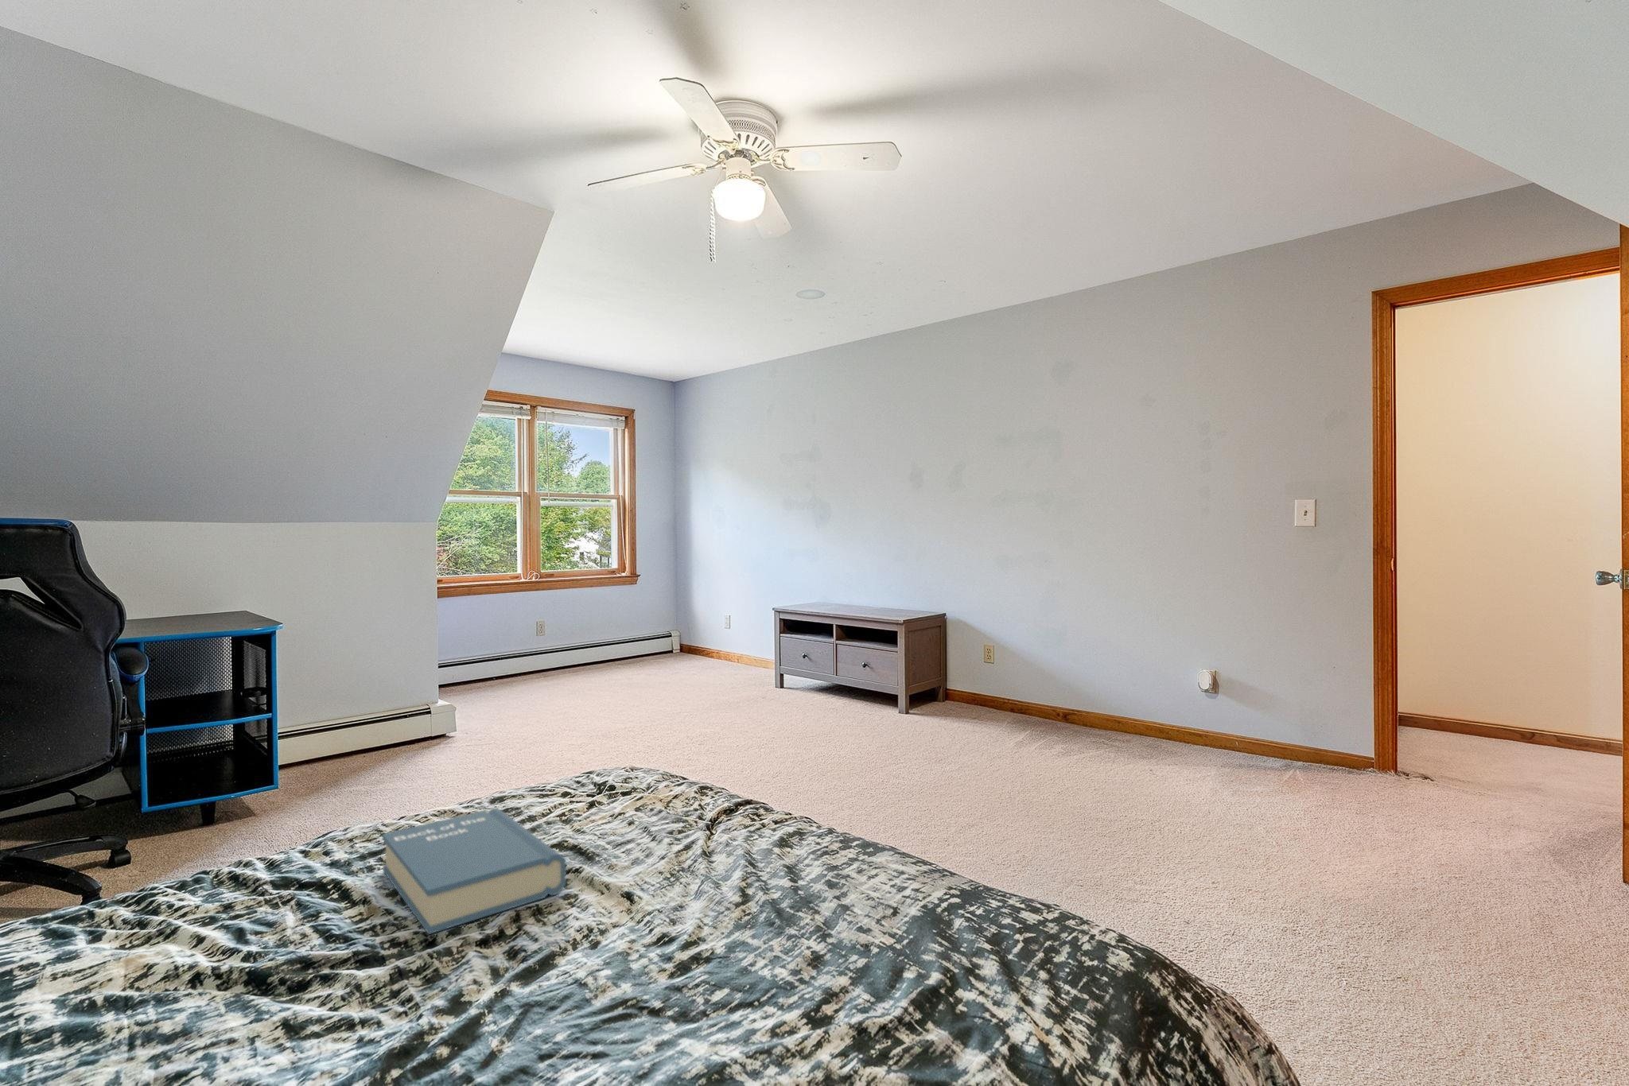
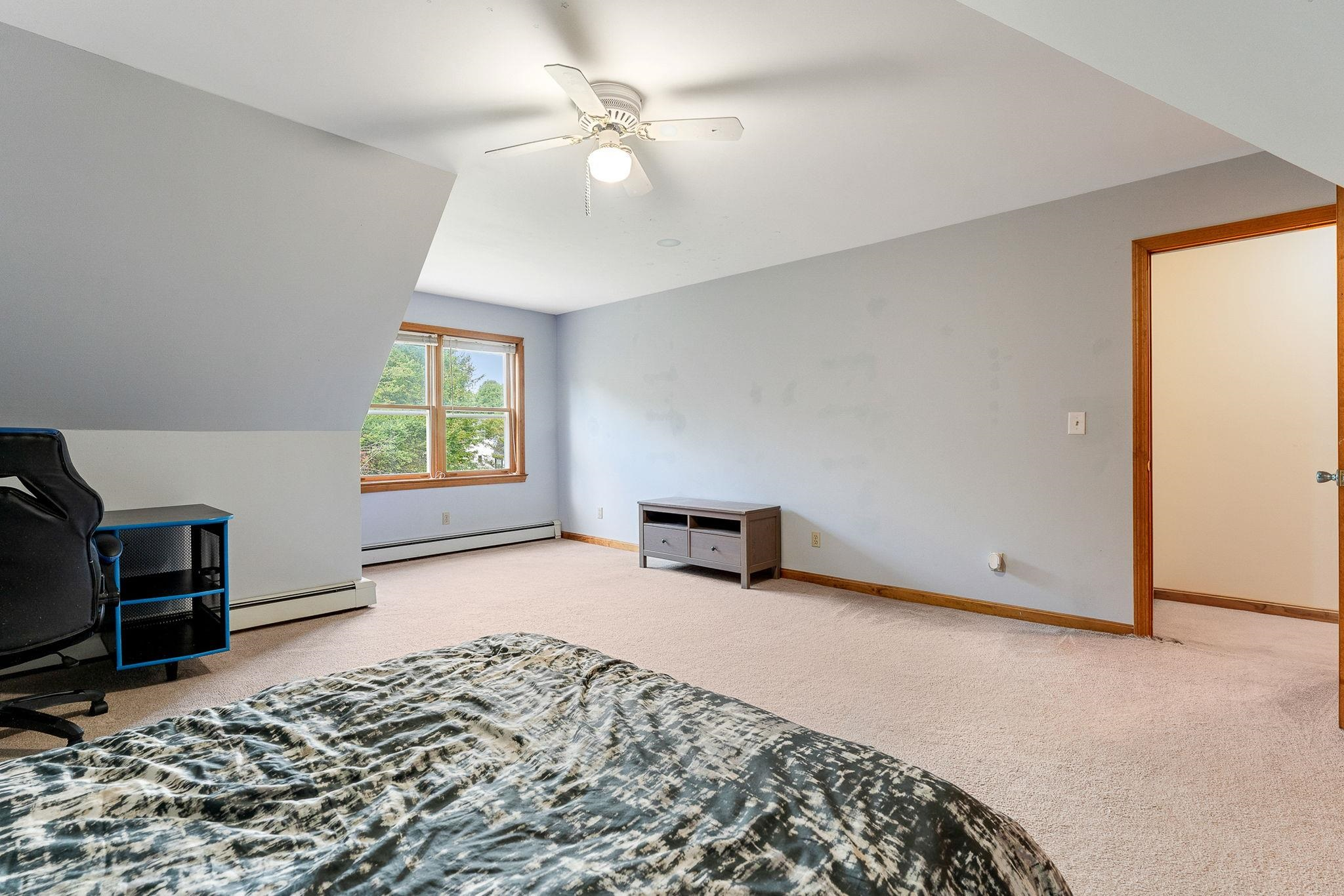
- book [382,807,566,934]
